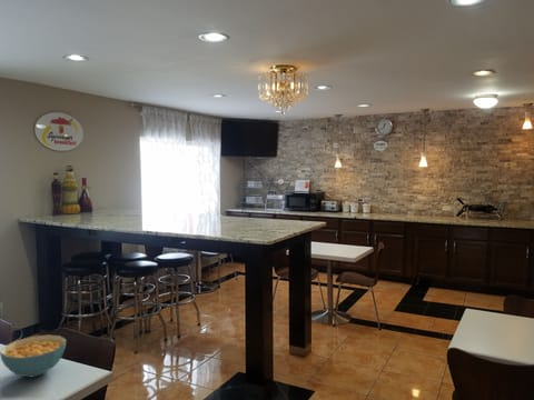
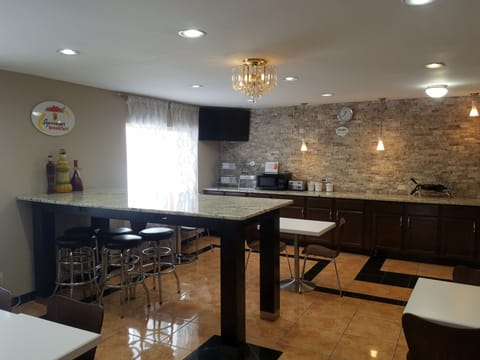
- cereal bowl [0,334,67,378]
